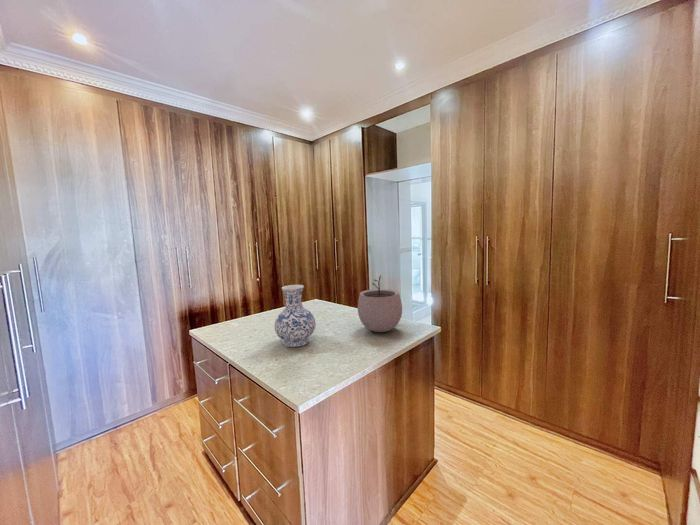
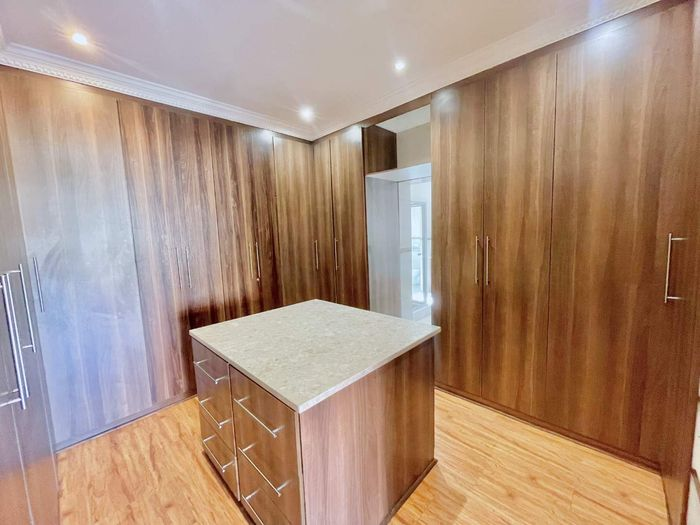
- plant pot [357,275,403,333]
- vase [274,284,317,348]
